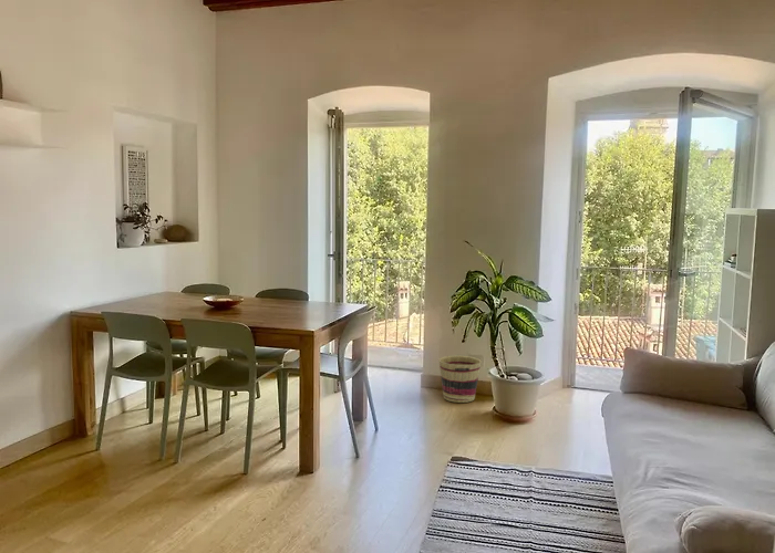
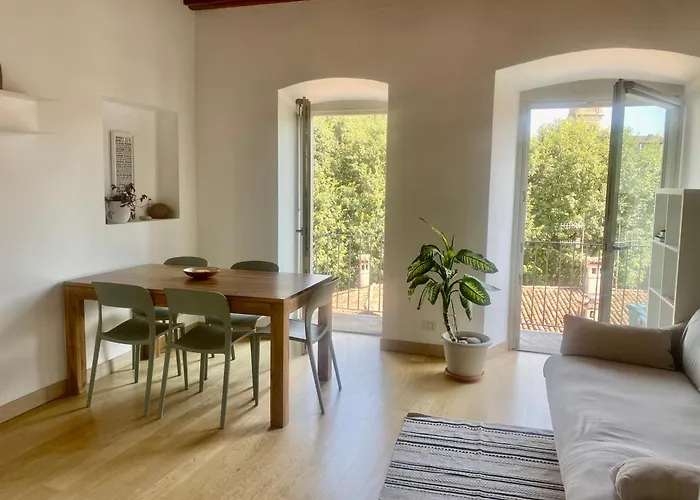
- basket [438,355,483,404]
